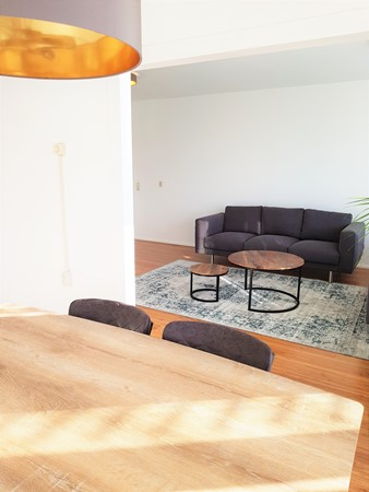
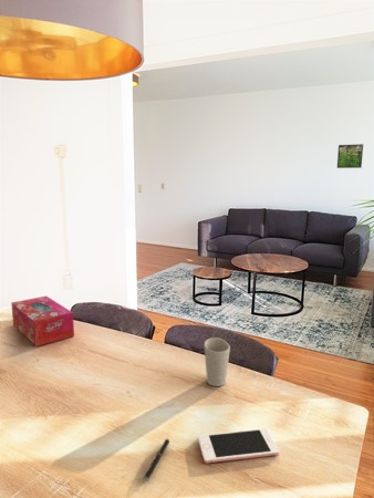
+ cup [202,336,231,387]
+ cell phone [197,427,280,465]
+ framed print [336,143,364,169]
+ pen [142,438,170,485]
+ tissue box [10,294,75,347]
